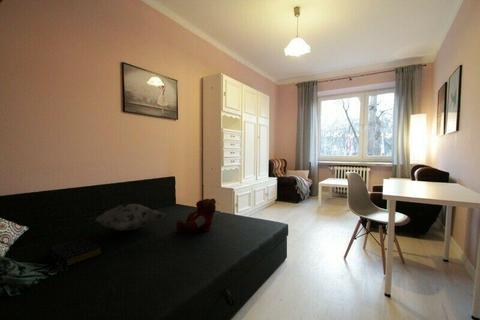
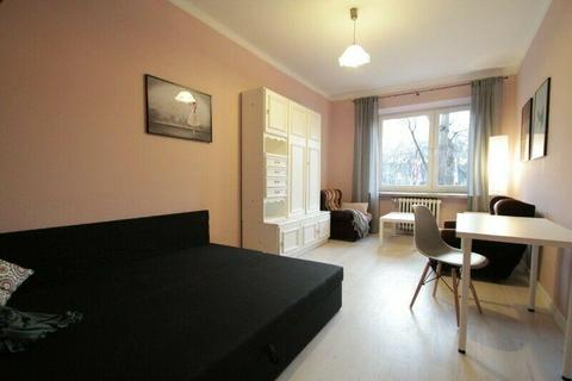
- teddy bear [175,198,217,234]
- hardback book [45,237,103,268]
- decorative pillow [86,203,168,232]
